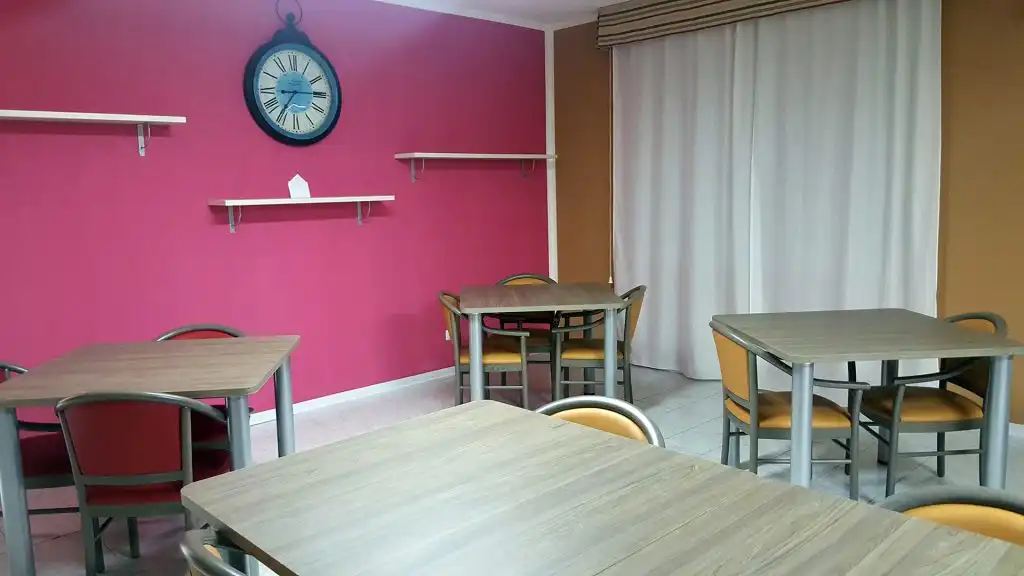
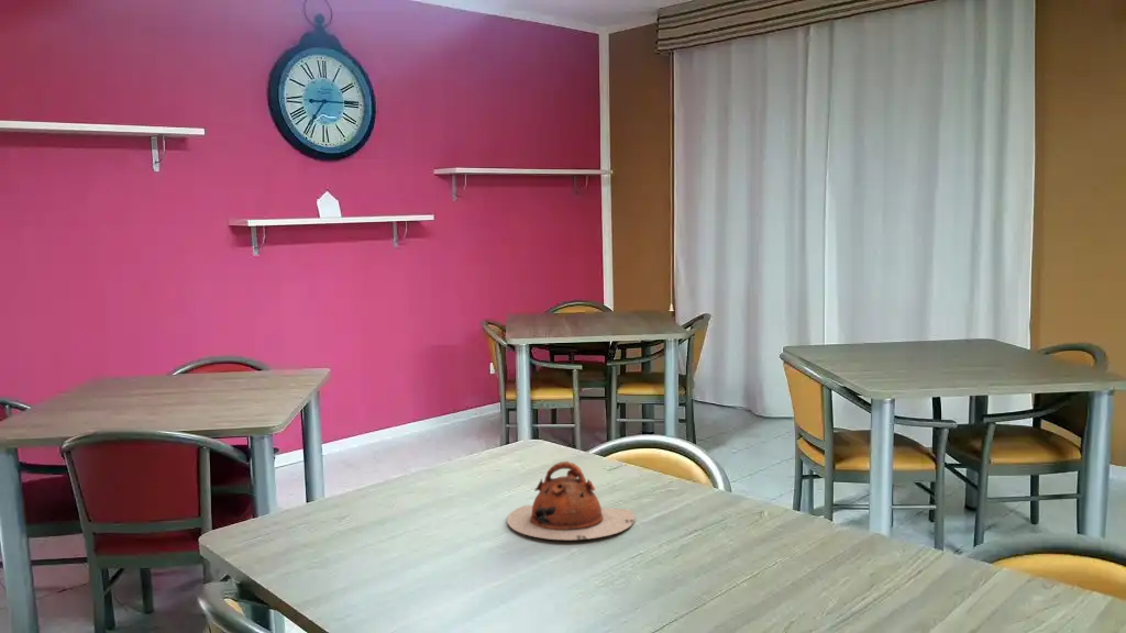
+ teapot [506,460,637,541]
